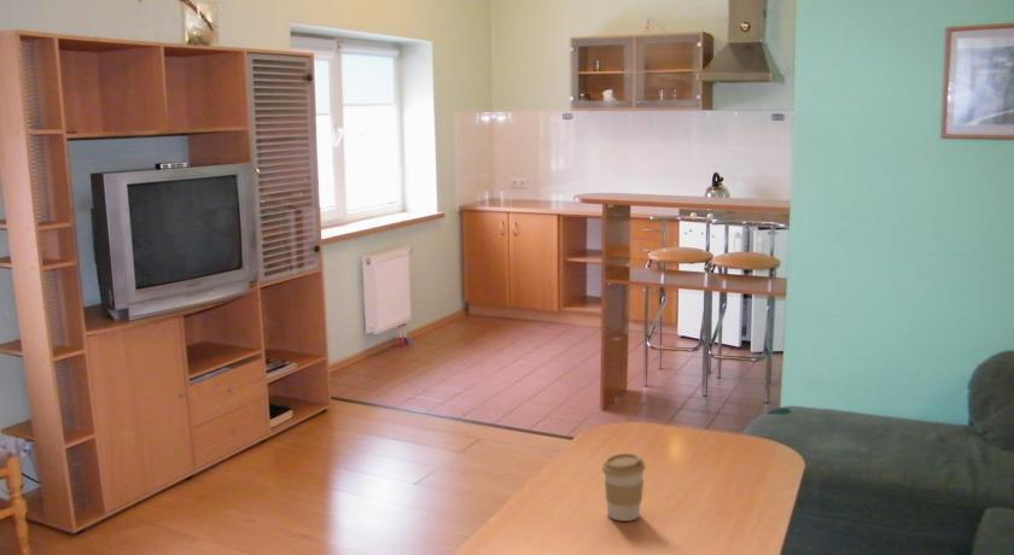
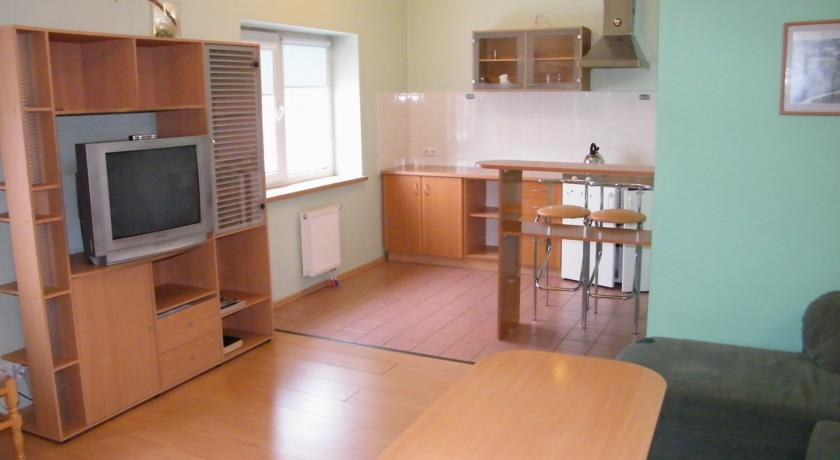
- coffee cup [601,452,646,522]
